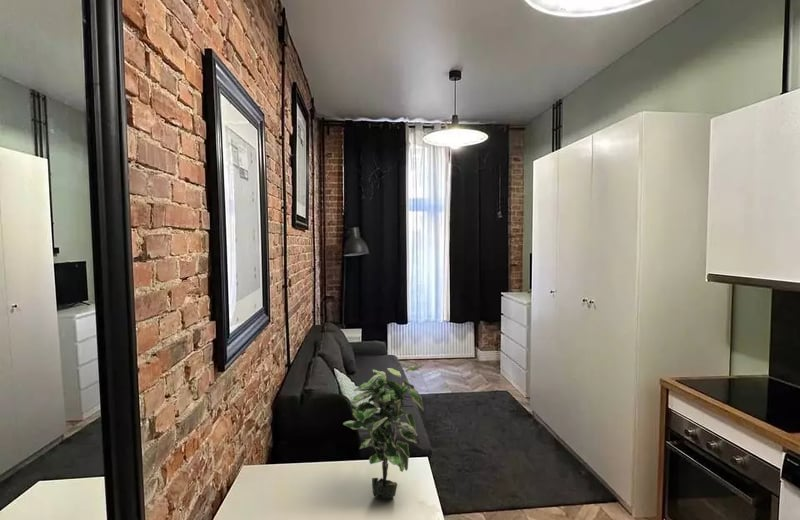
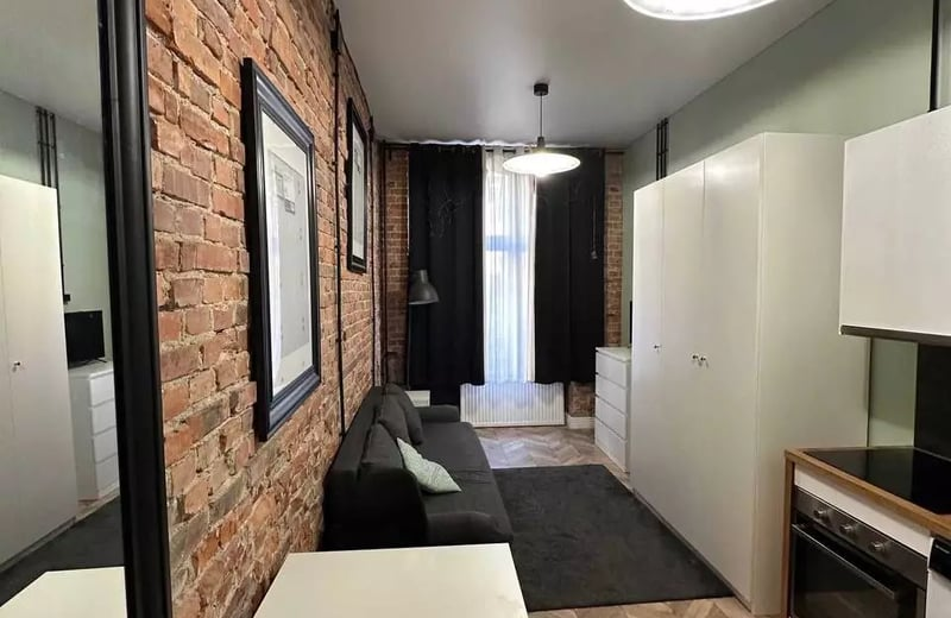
- potted plant [342,364,425,499]
